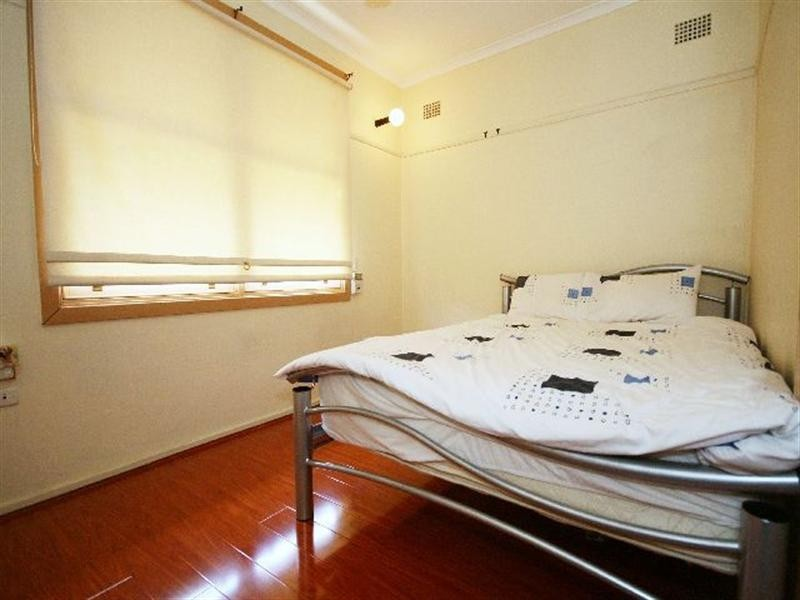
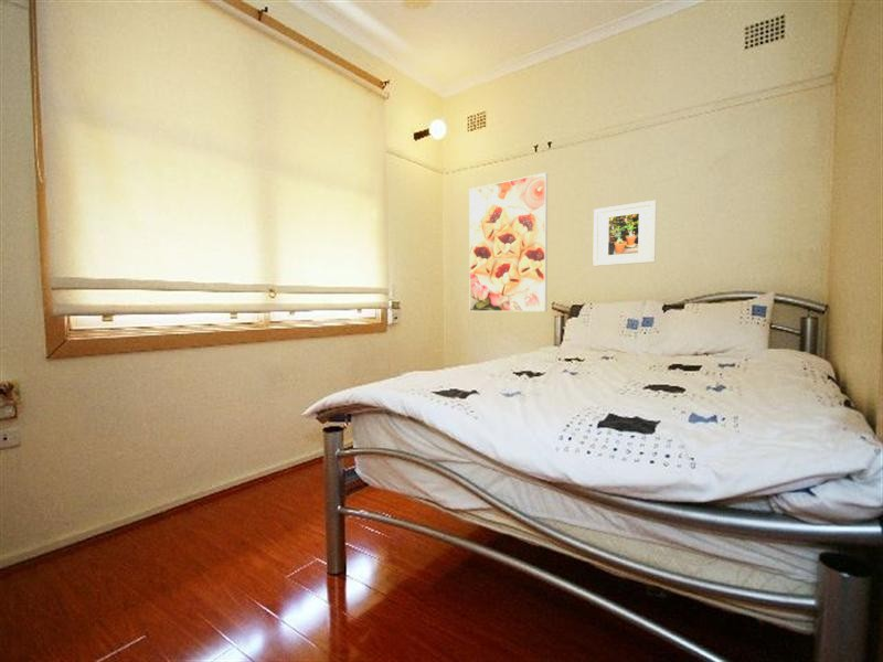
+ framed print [592,200,658,267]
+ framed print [468,172,549,312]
